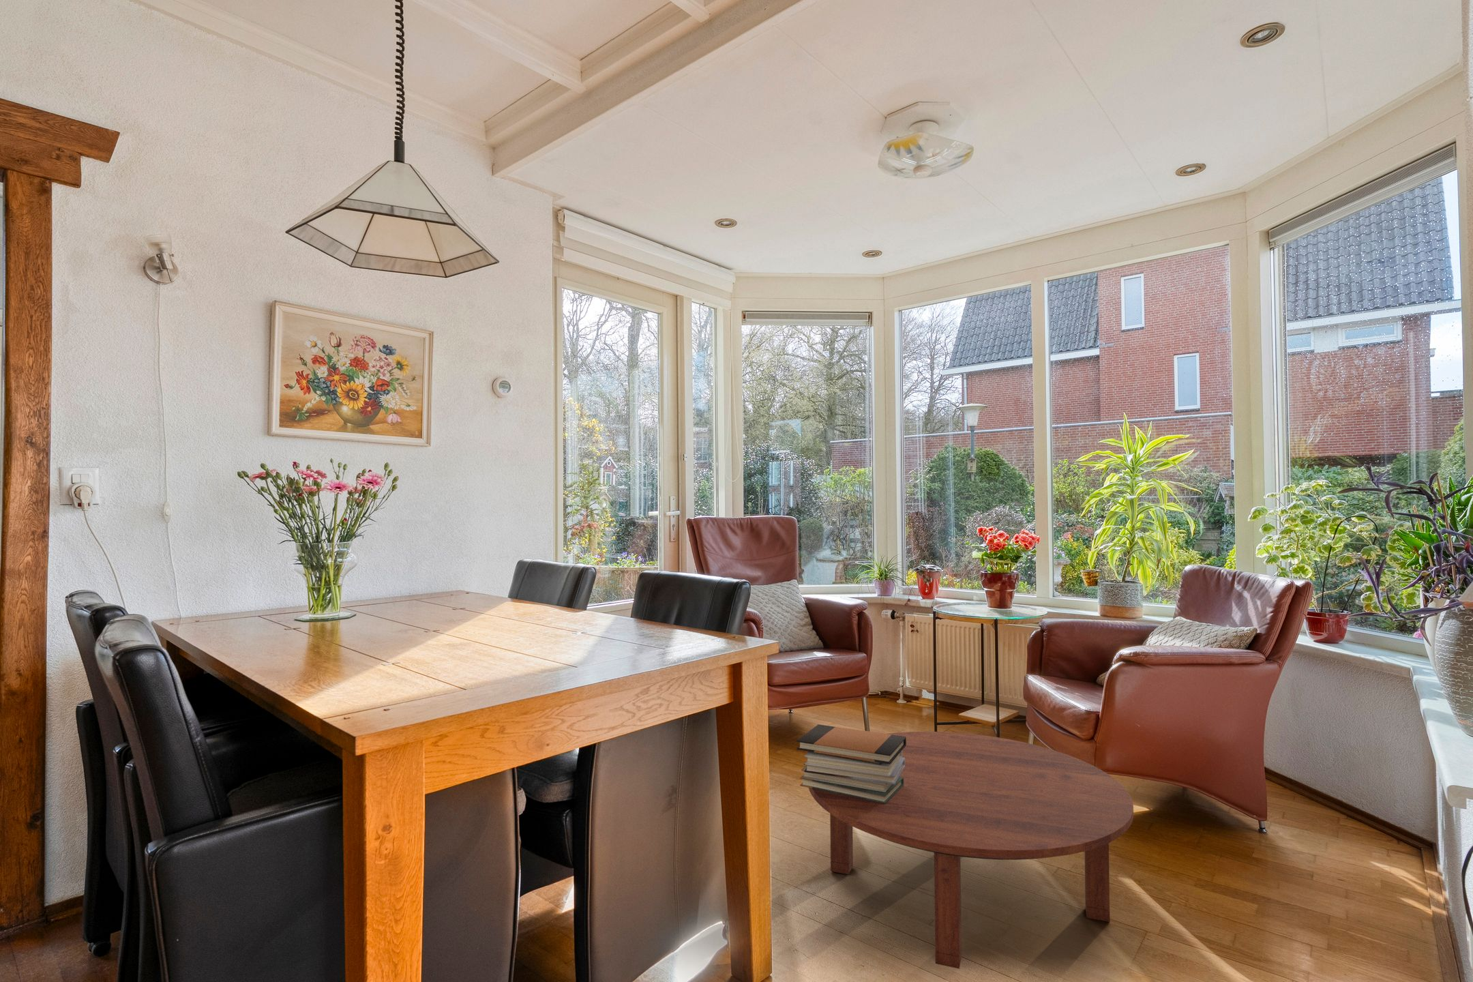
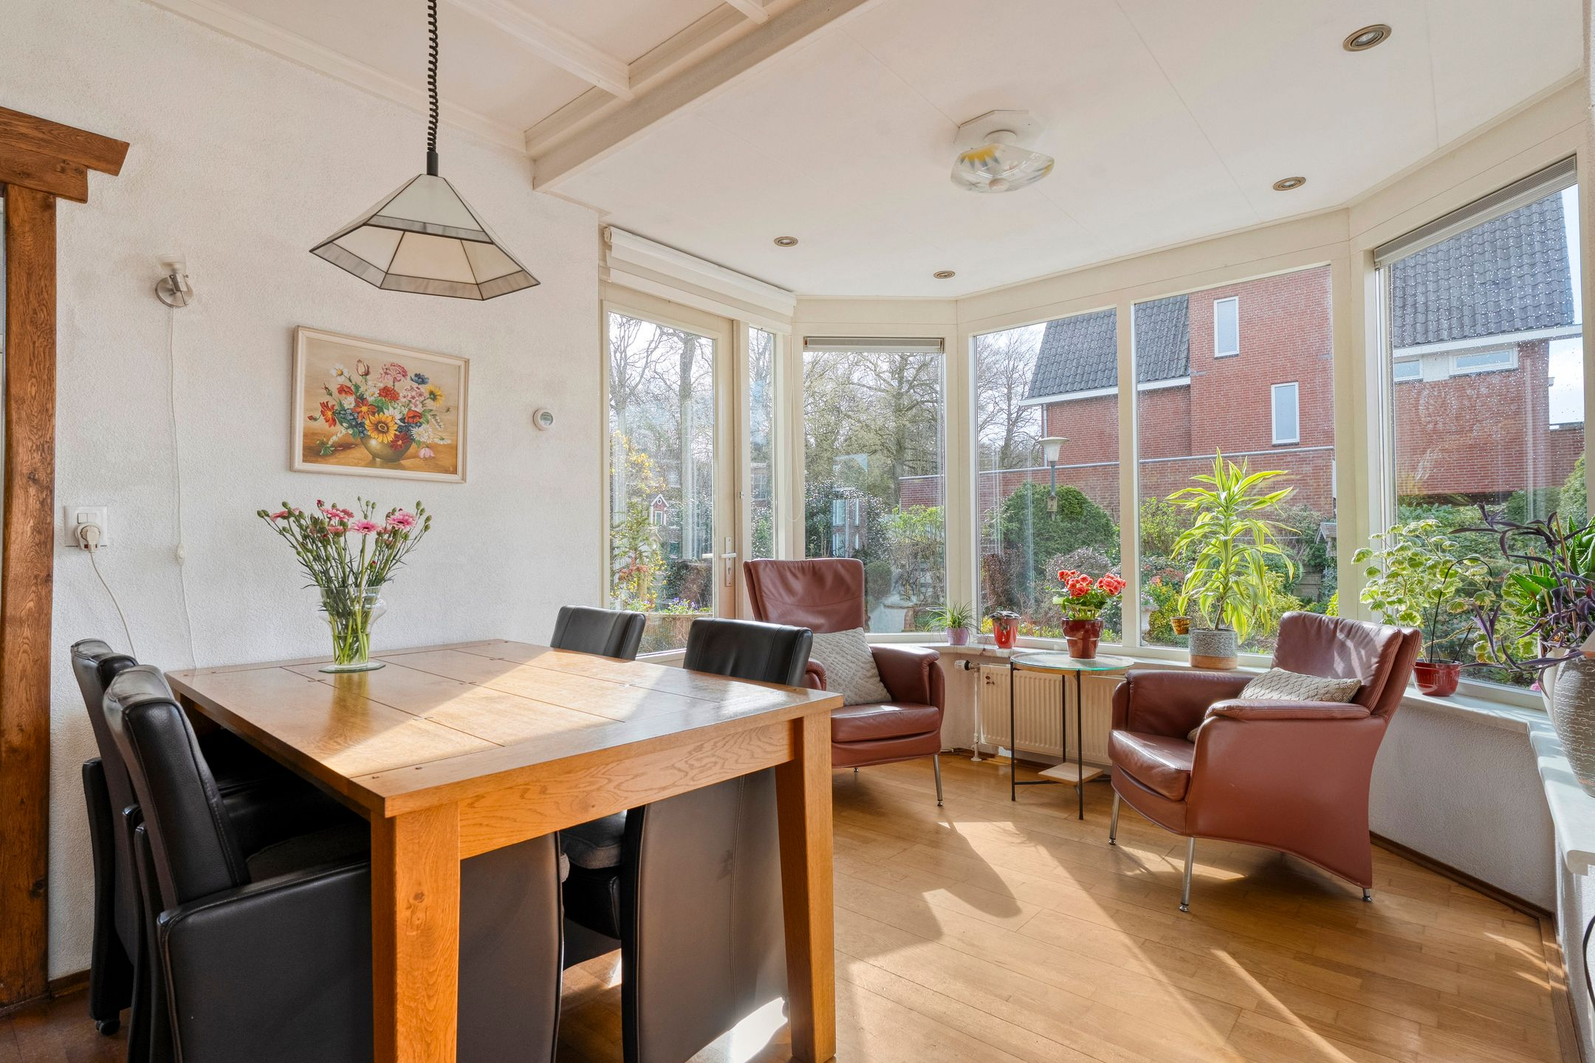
- coffee table [808,731,1134,969]
- book stack [796,723,906,804]
